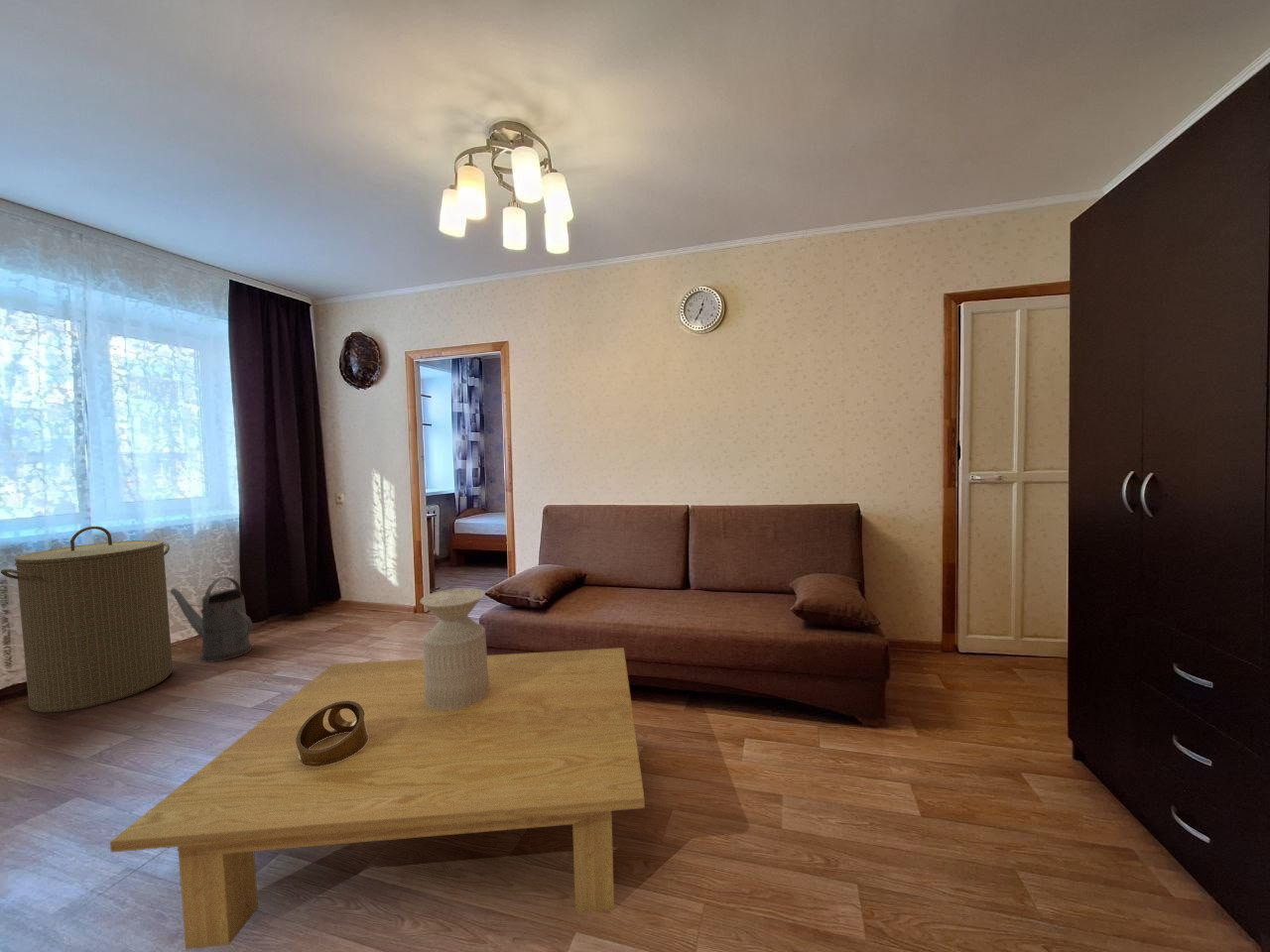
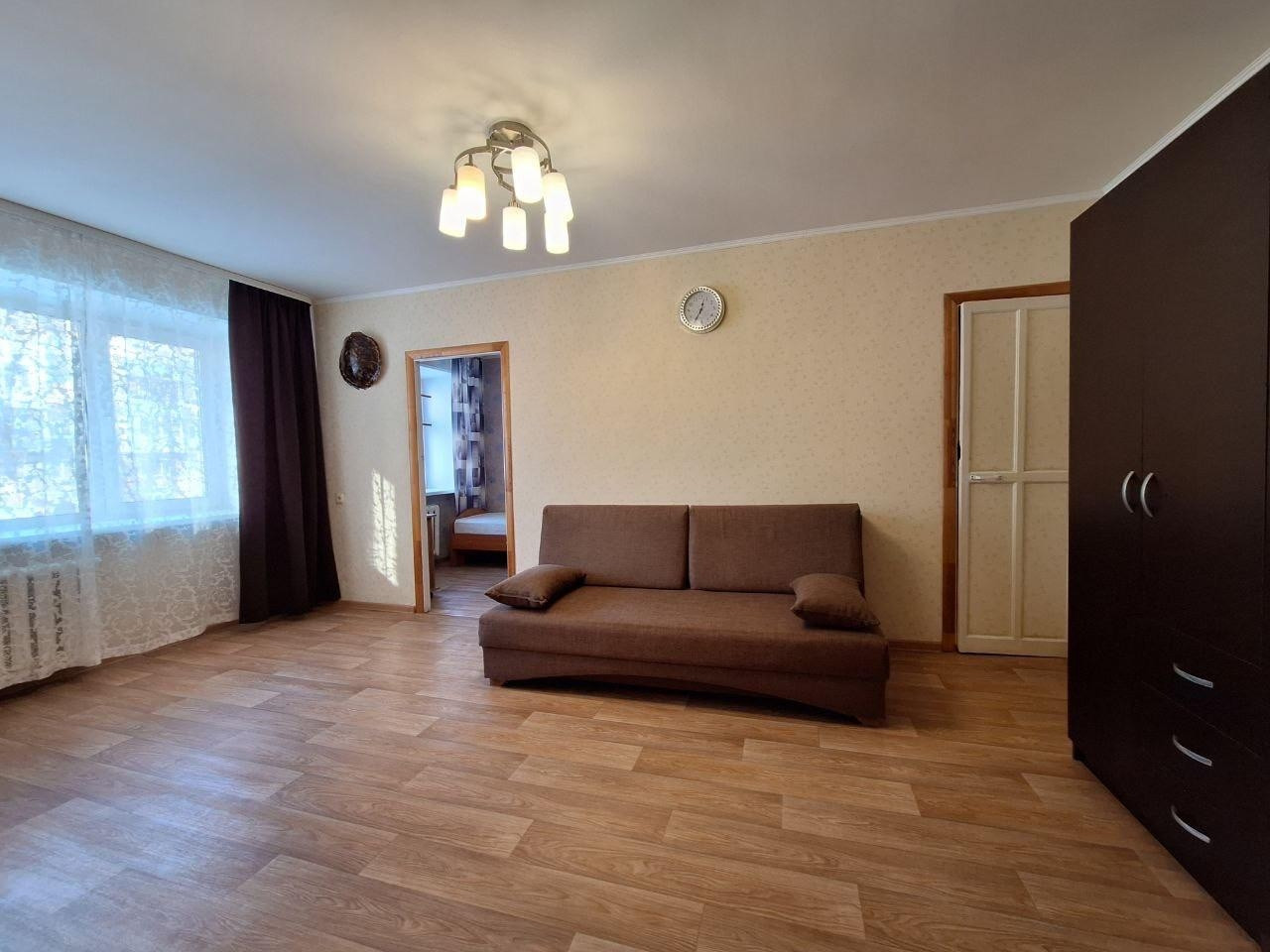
- laundry hamper [0,526,174,713]
- watering can [170,576,254,663]
- side table [419,587,489,711]
- coffee table [109,647,646,950]
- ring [296,700,368,767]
